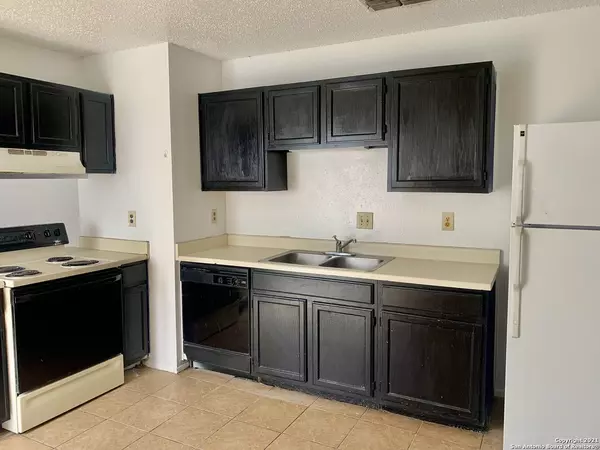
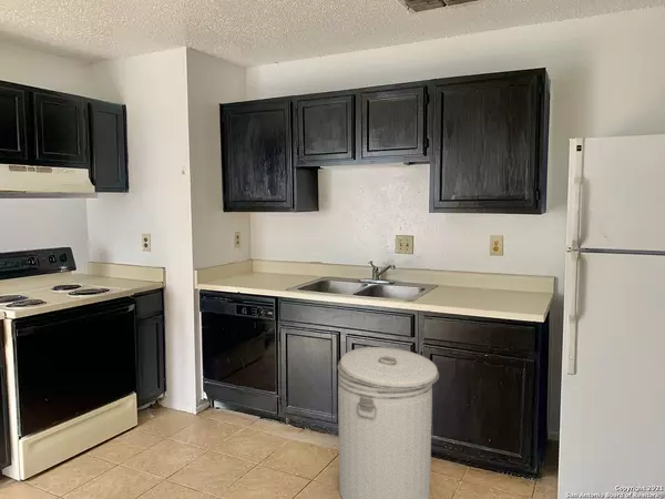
+ can [337,346,440,499]
